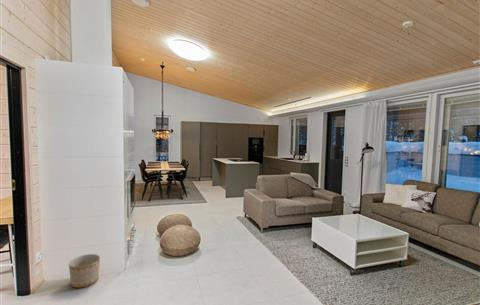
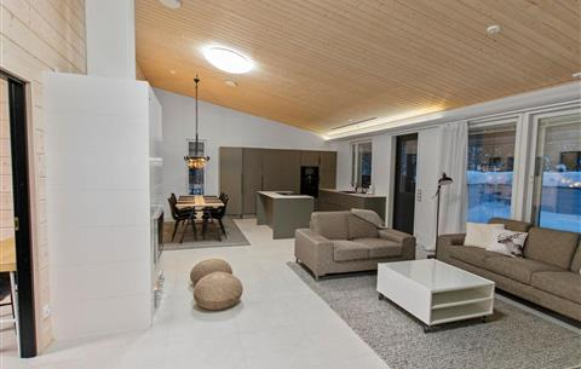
- planter [68,253,101,289]
